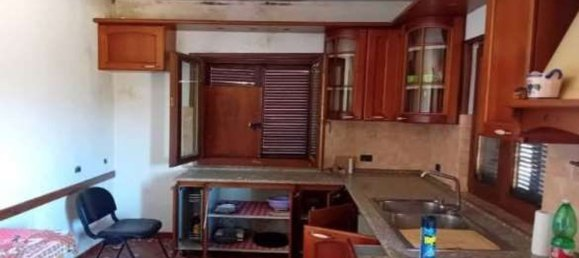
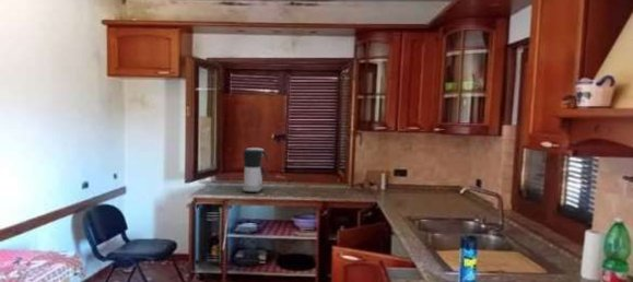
+ coffee maker [242,146,270,193]
